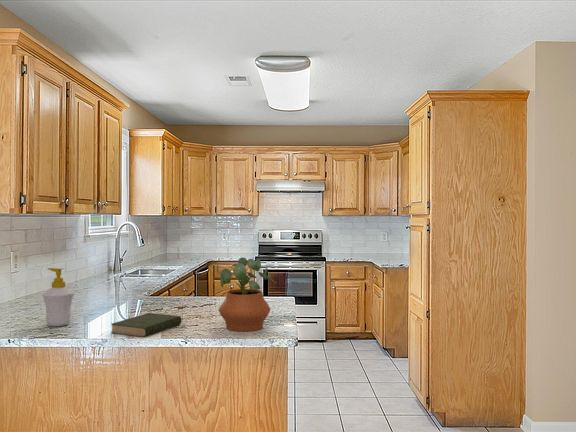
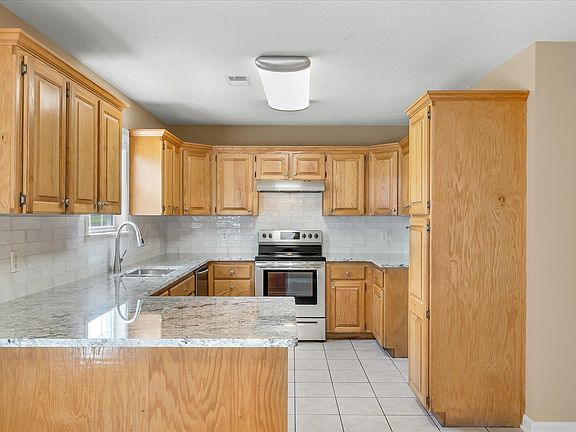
- book [110,312,182,338]
- potted plant [216,257,277,332]
- soap bottle [41,267,75,327]
